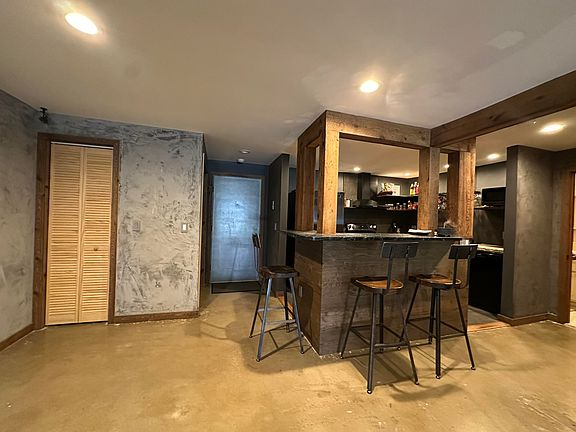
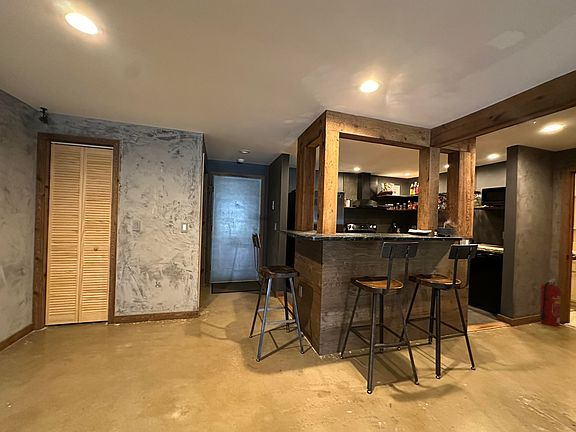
+ fire extinguisher [539,278,562,327]
